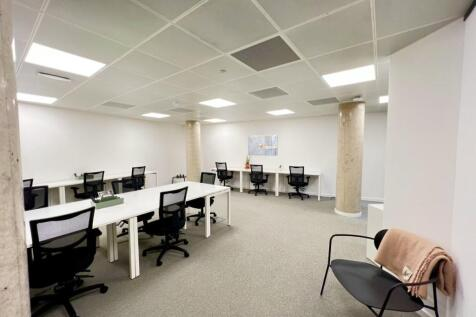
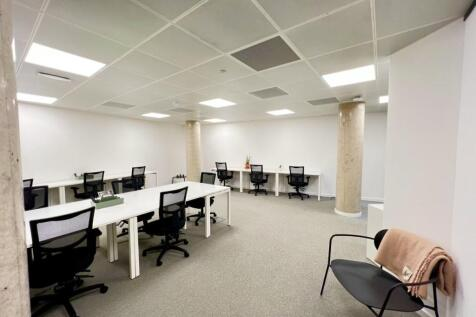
- wall art [247,134,279,157]
